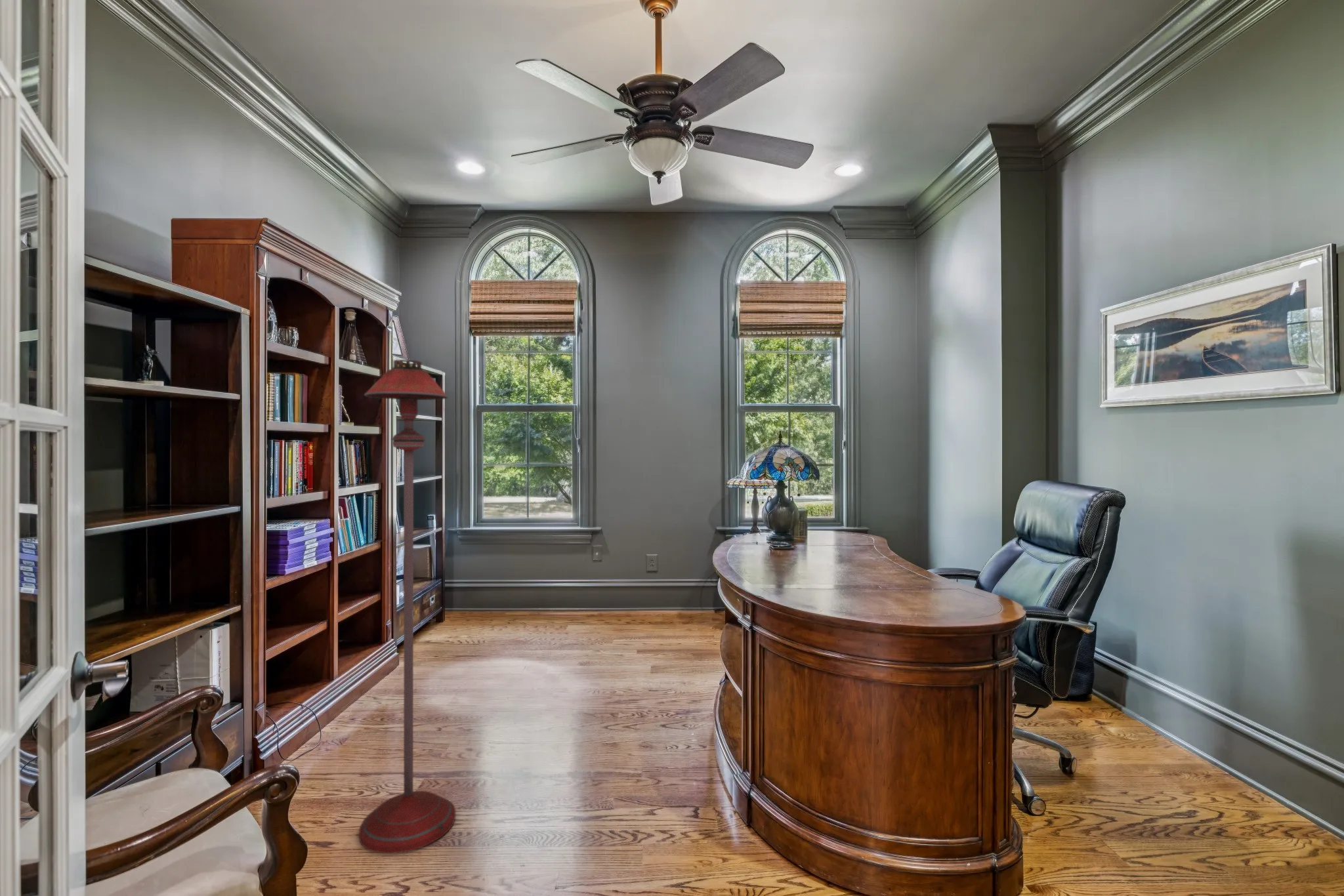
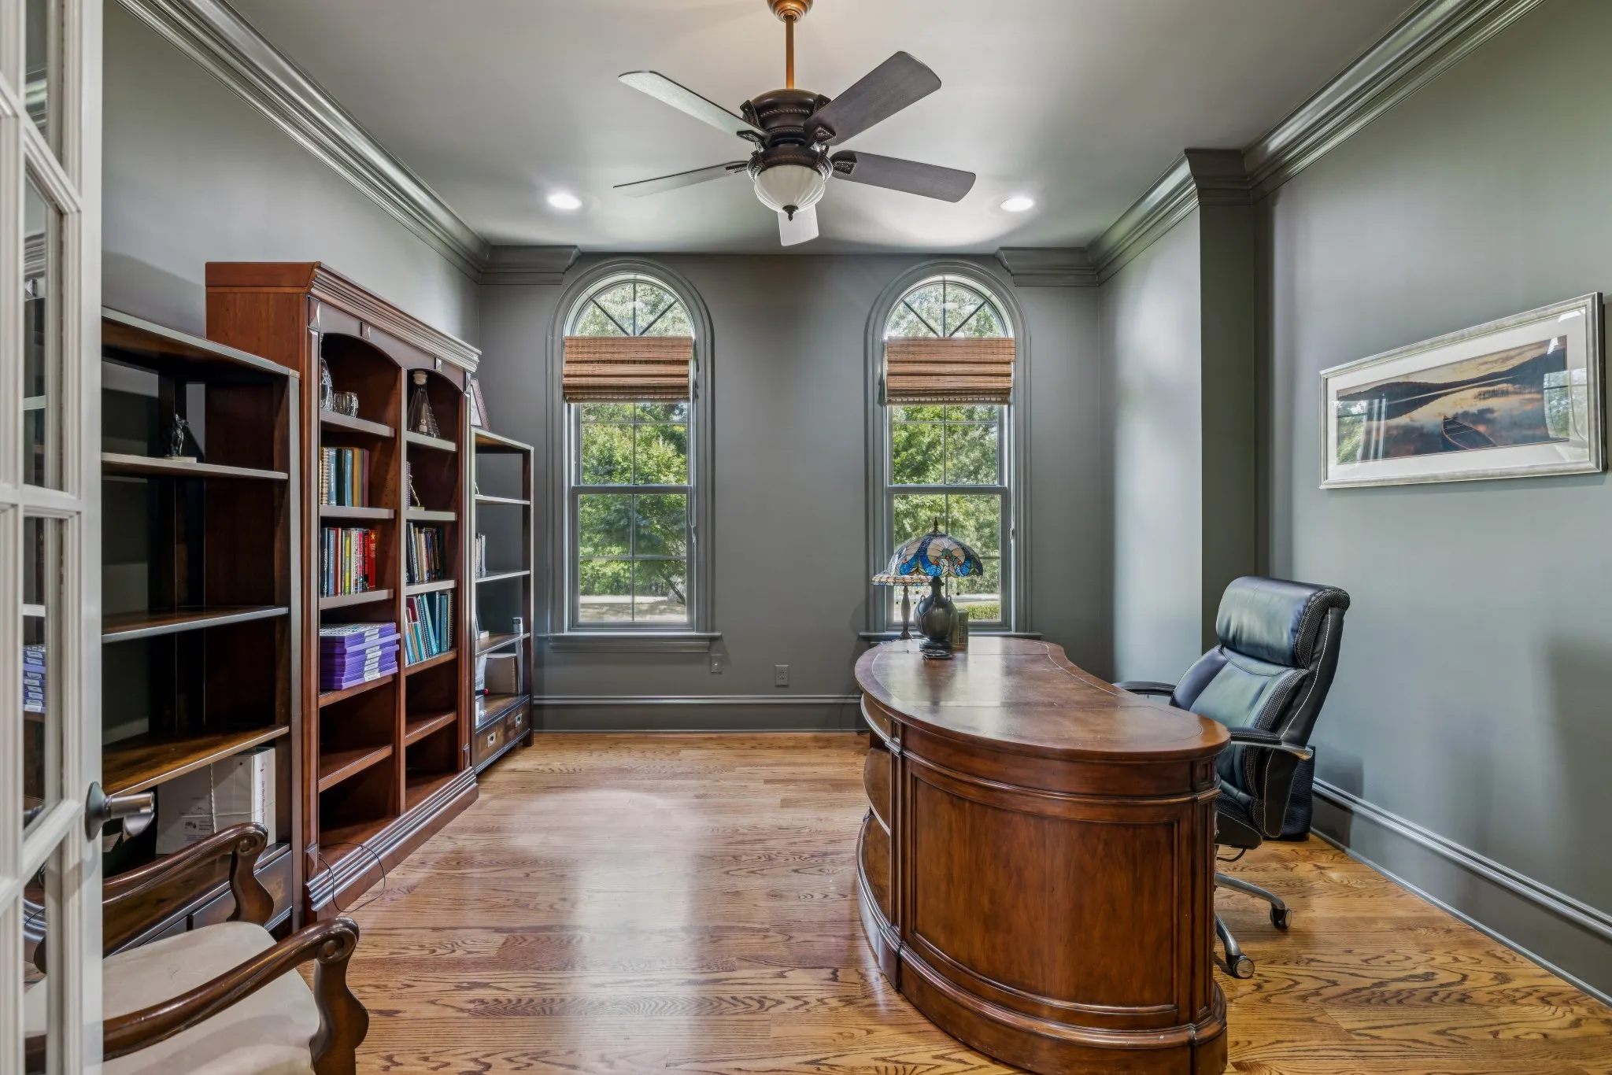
- floor lamp [358,359,456,854]
